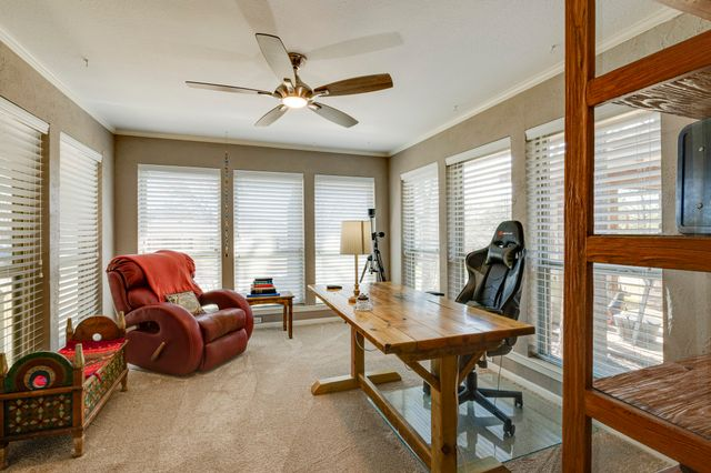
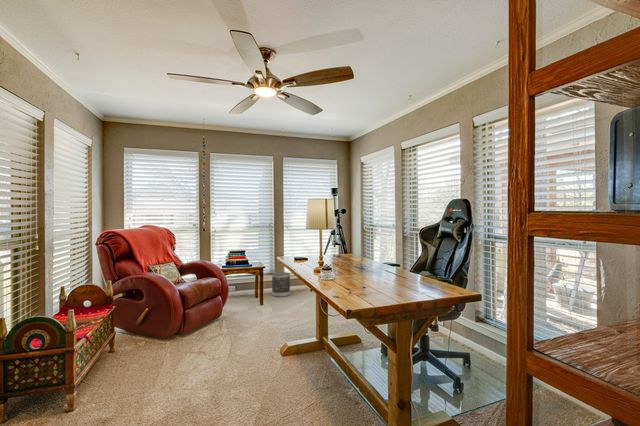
+ wastebasket [271,271,291,298]
